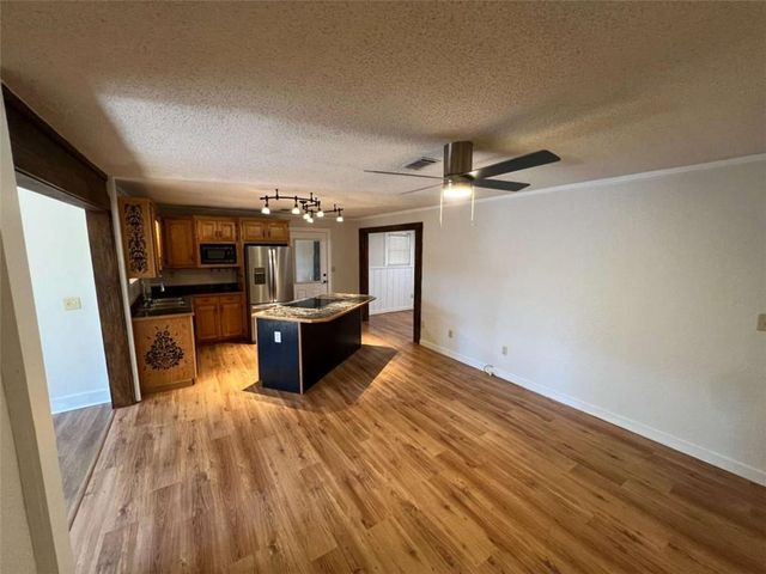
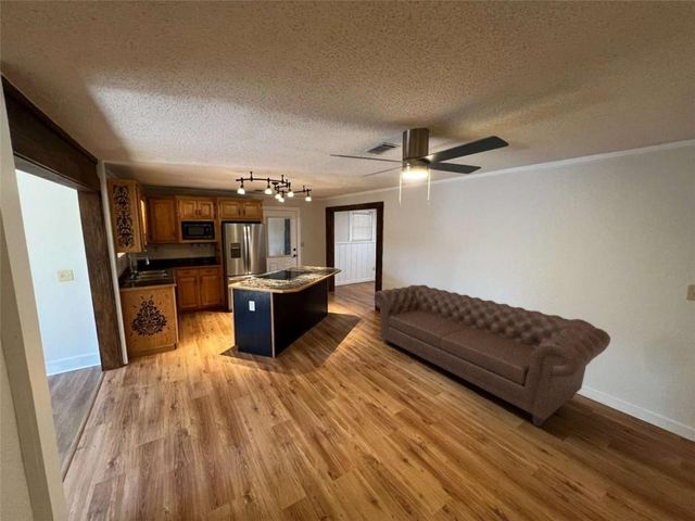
+ sofa [372,283,611,428]
